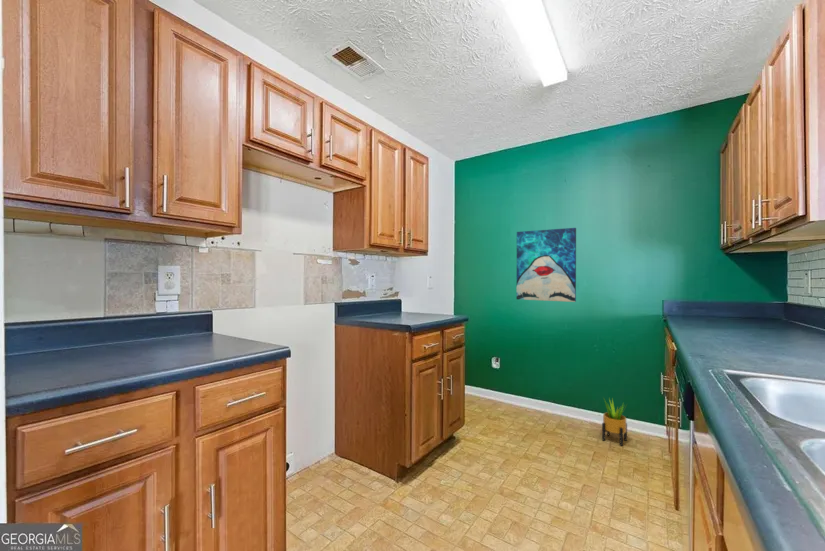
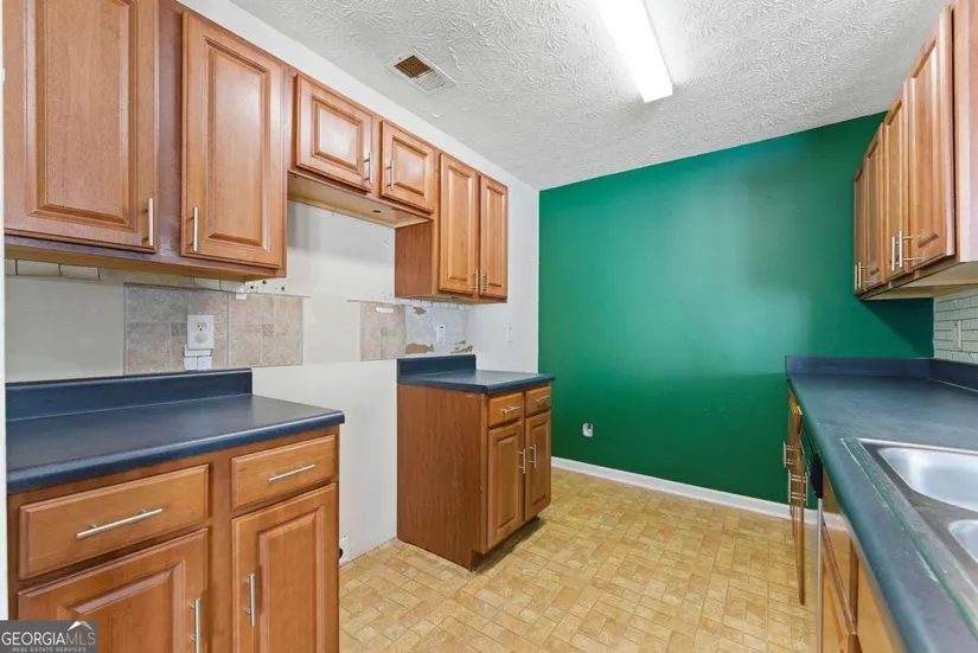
- potted plant [601,396,629,447]
- wall art [516,227,577,303]
